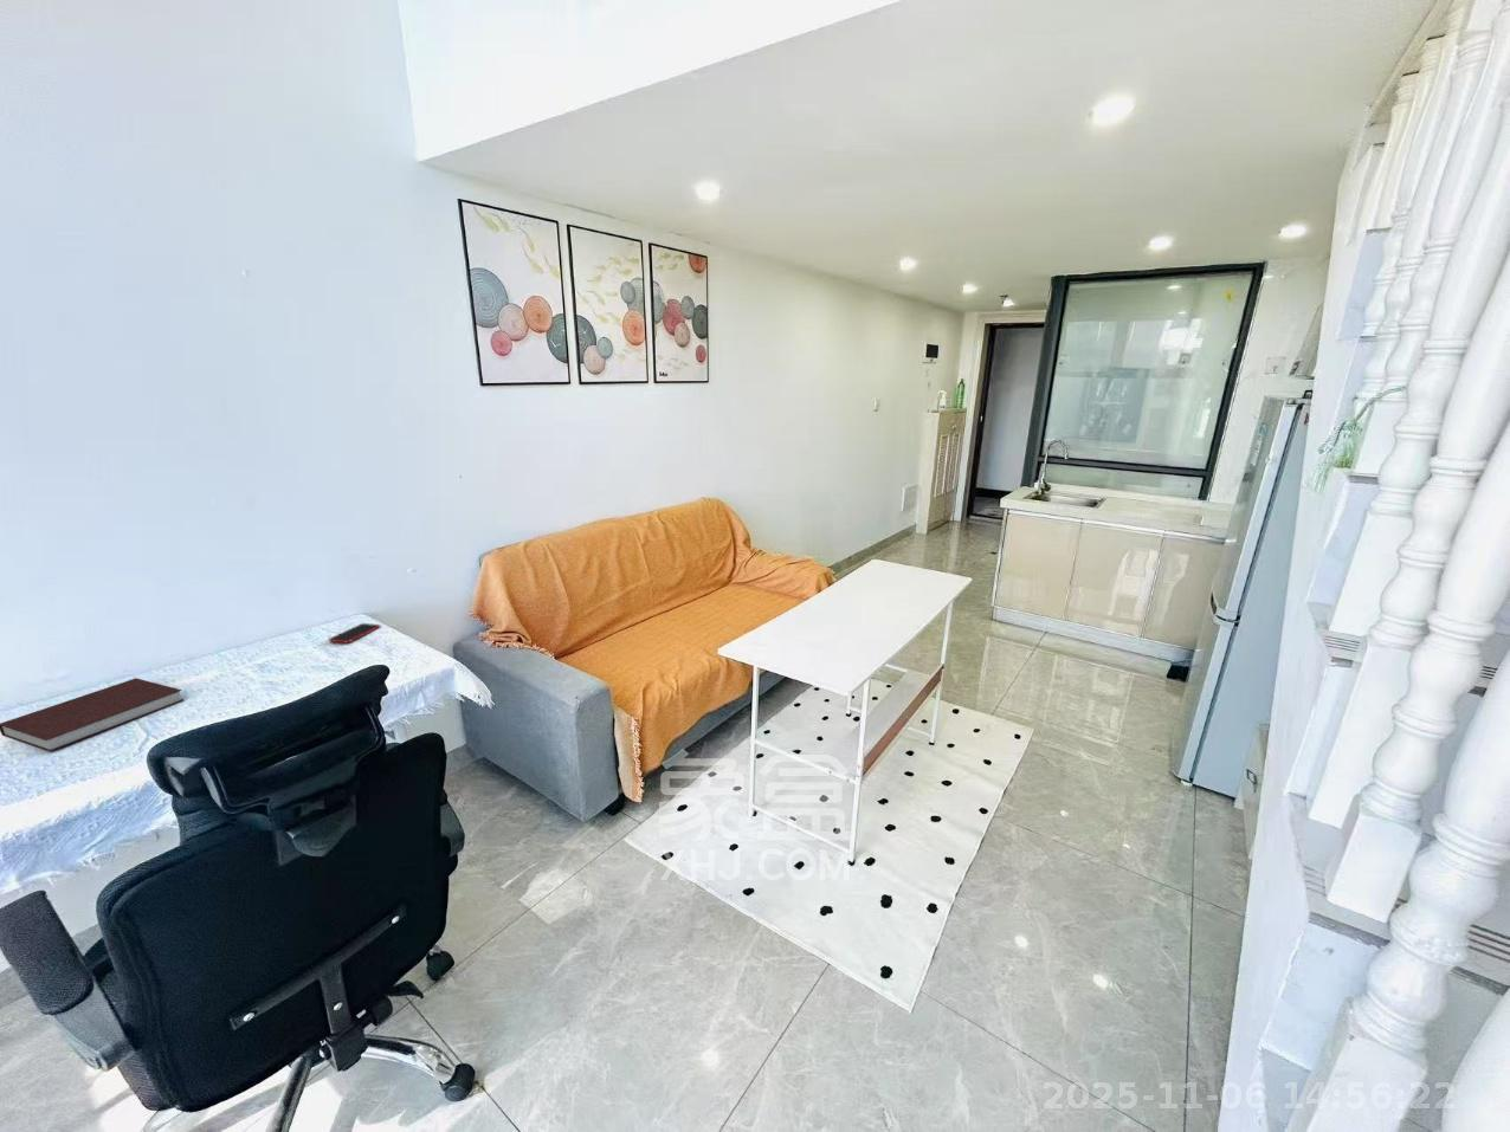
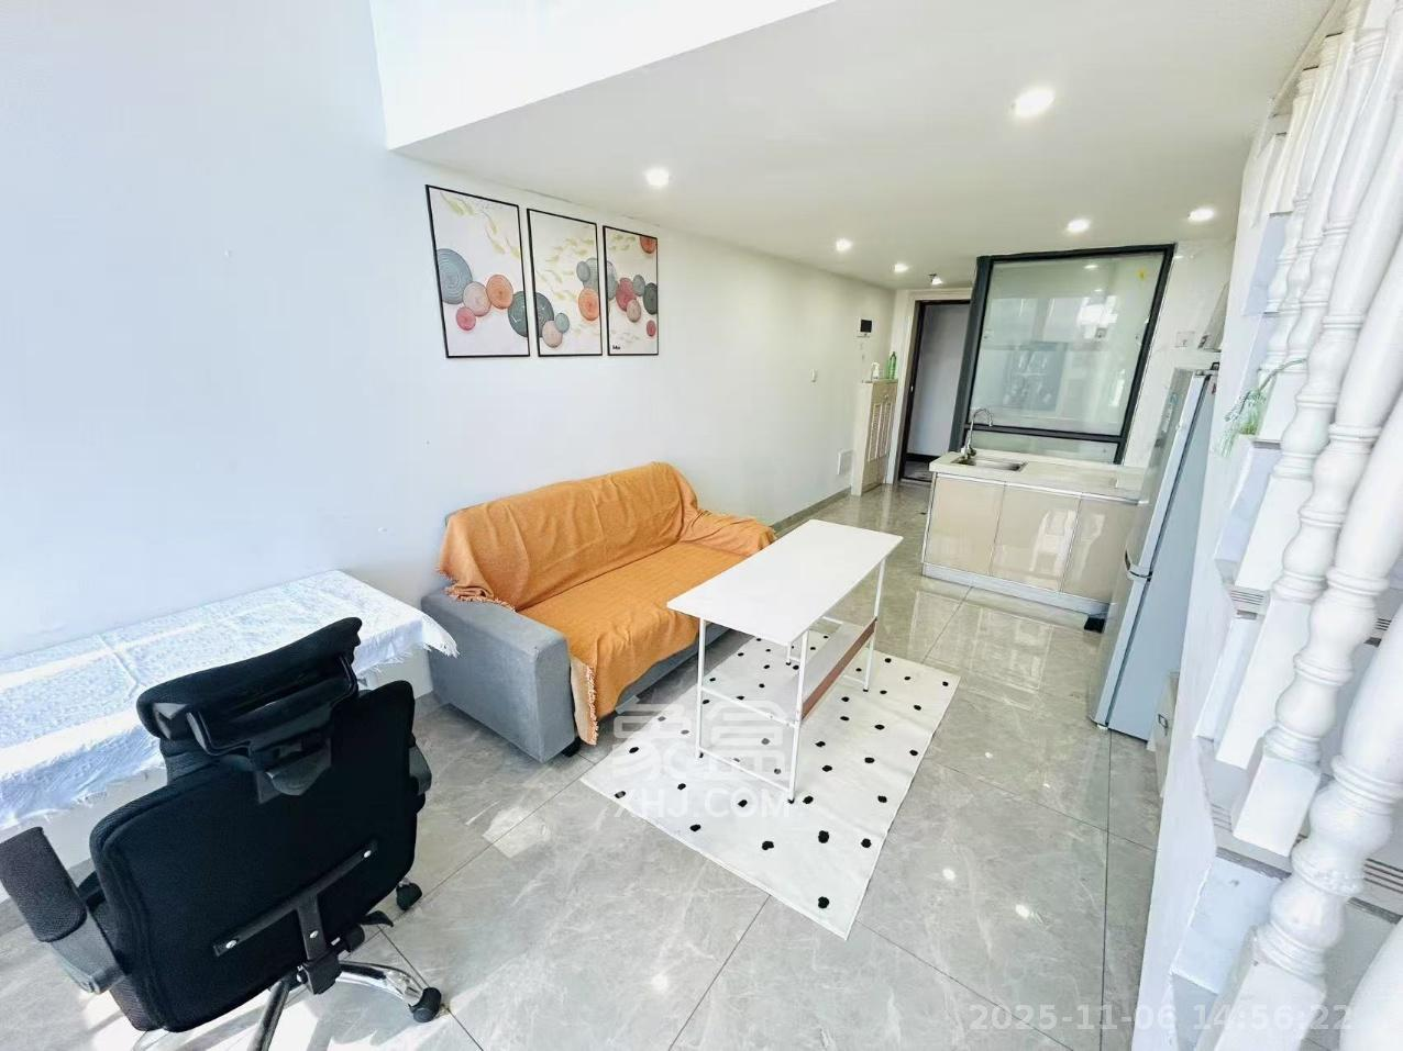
- notebook [0,677,185,753]
- smartphone [328,622,380,644]
